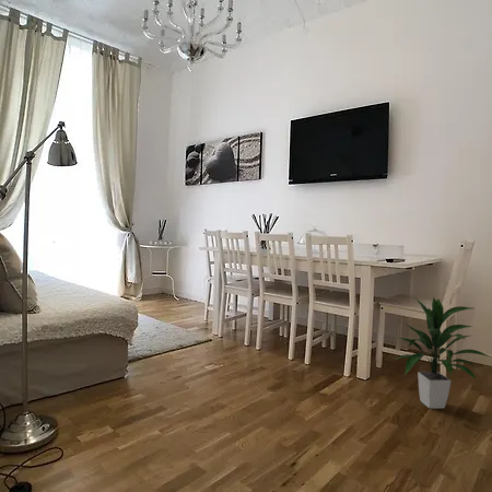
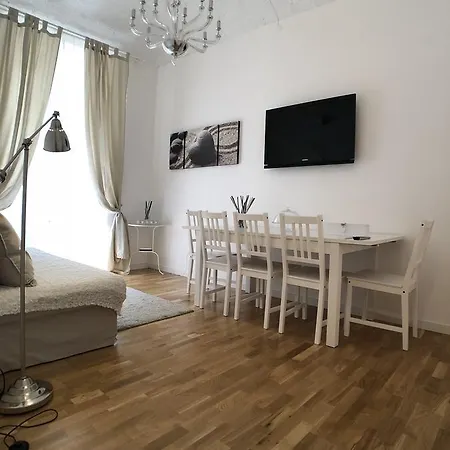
- indoor plant [394,296,492,410]
